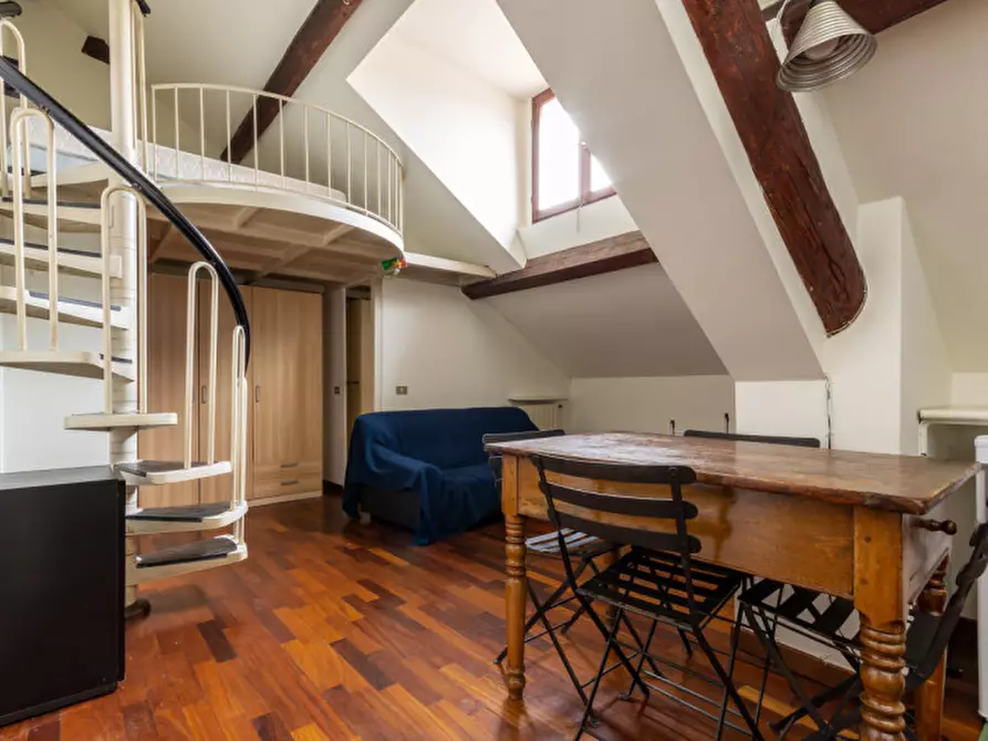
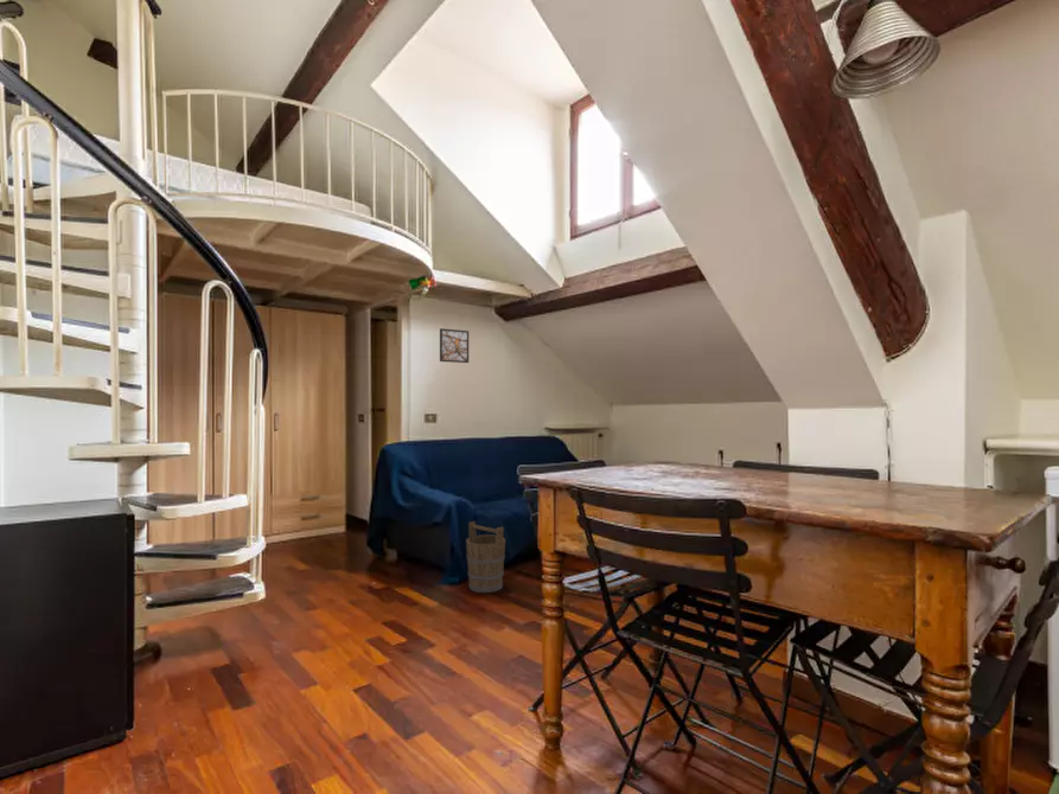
+ bucket [465,520,506,594]
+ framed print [439,327,470,364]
